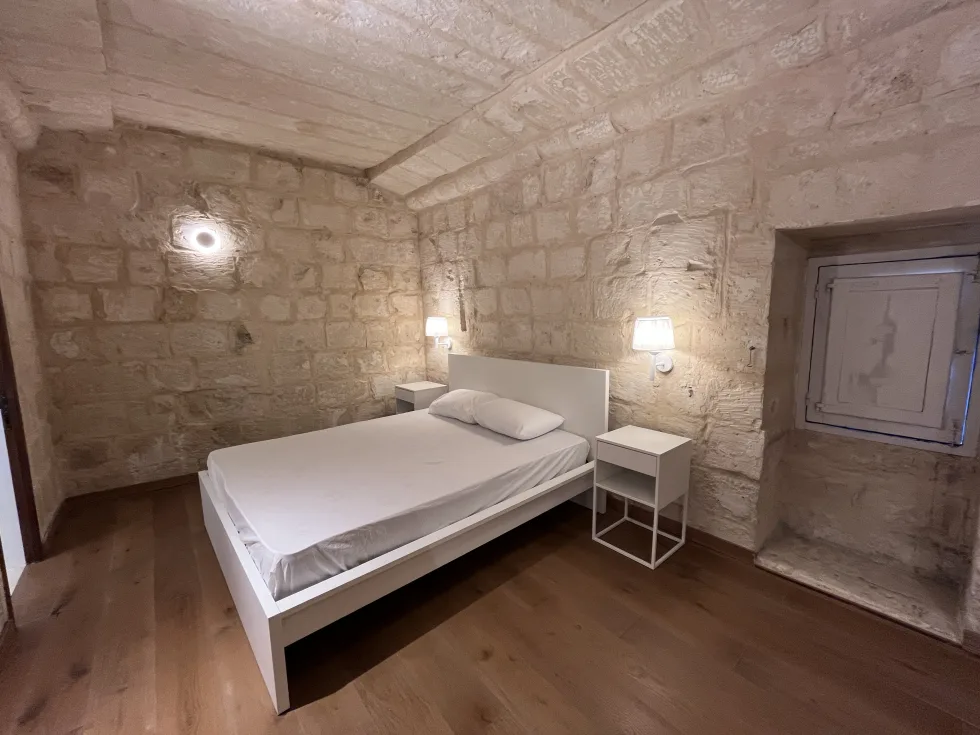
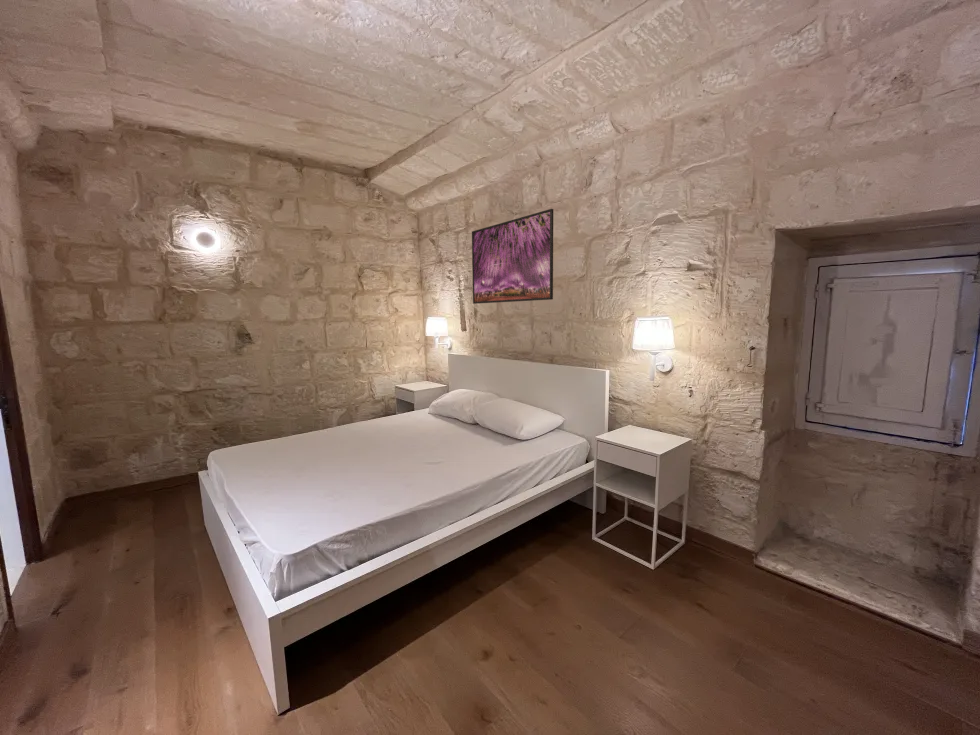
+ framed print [471,208,554,305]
